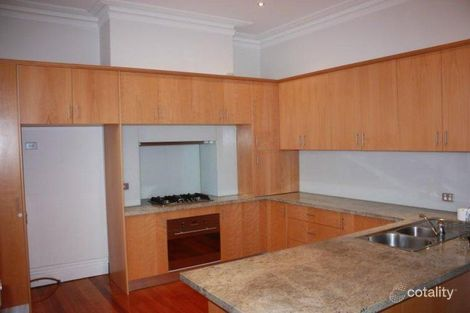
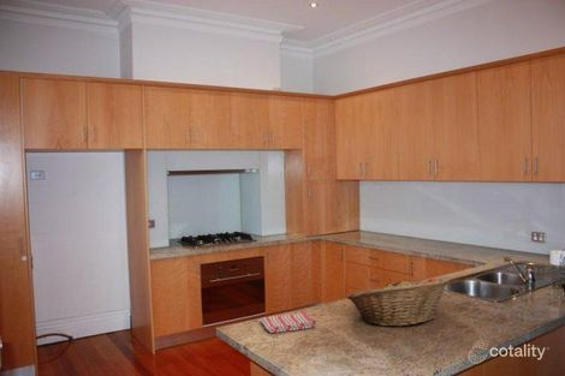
+ dish towel [260,311,317,334]
+ fruit basket [346,276,451,327]
